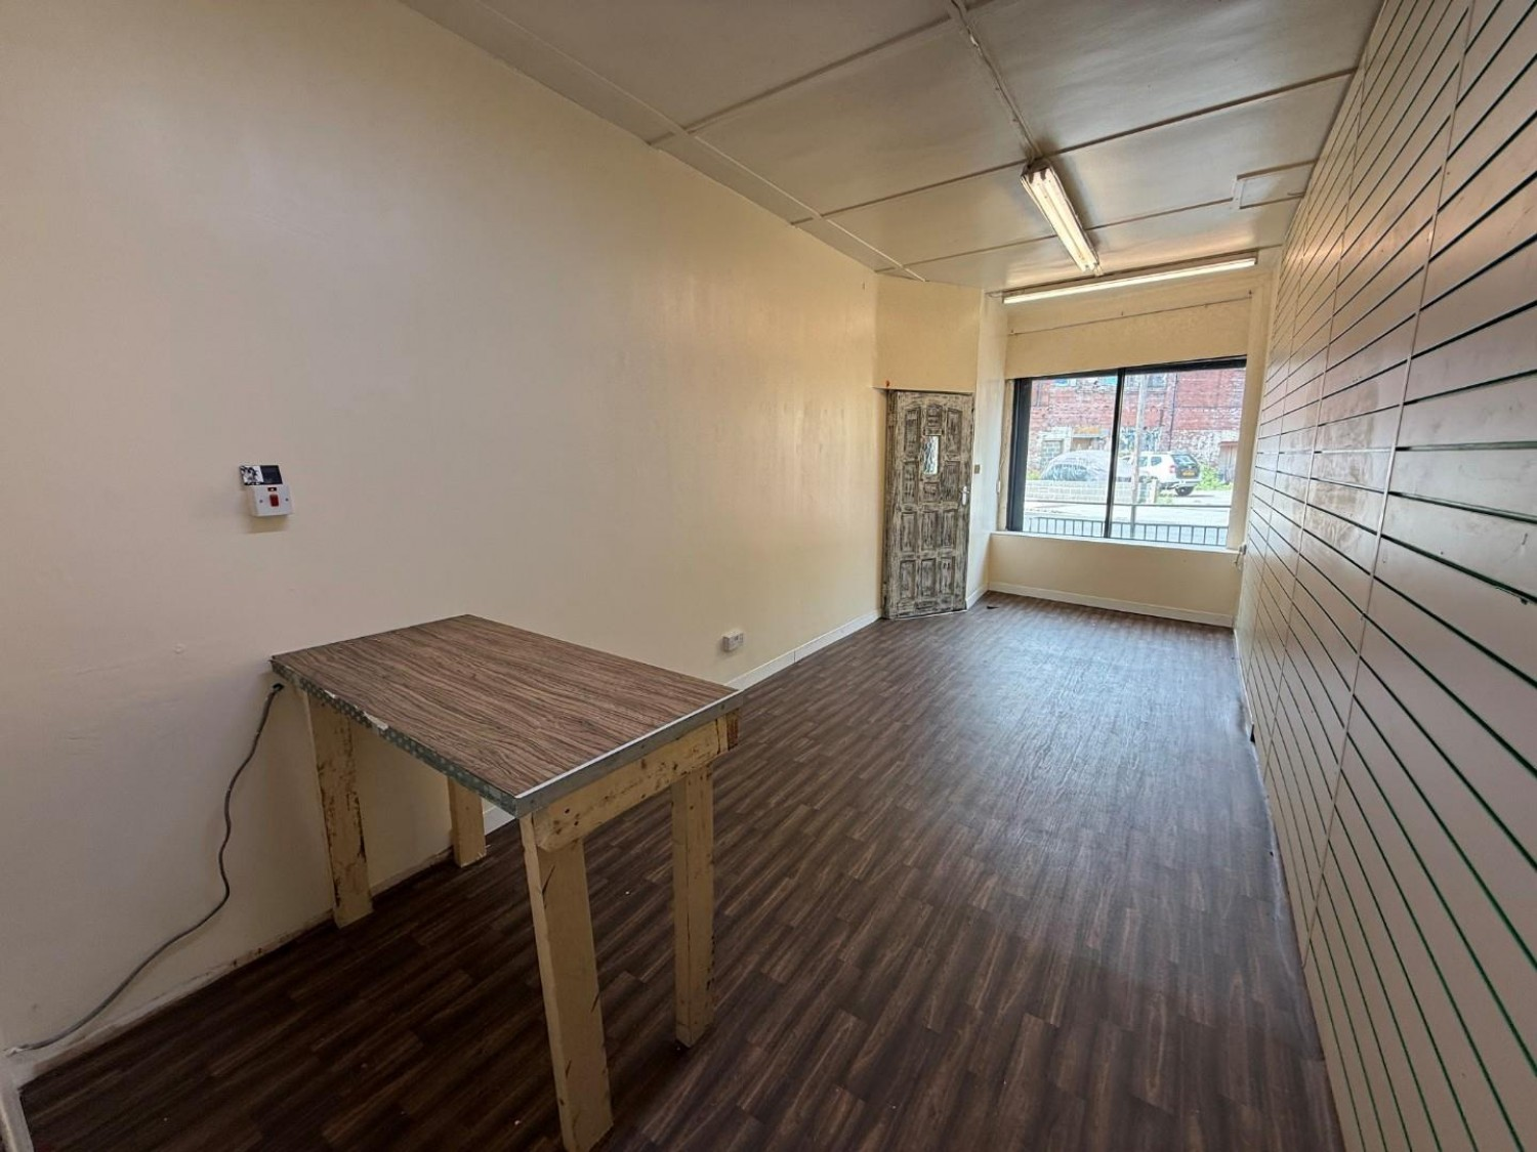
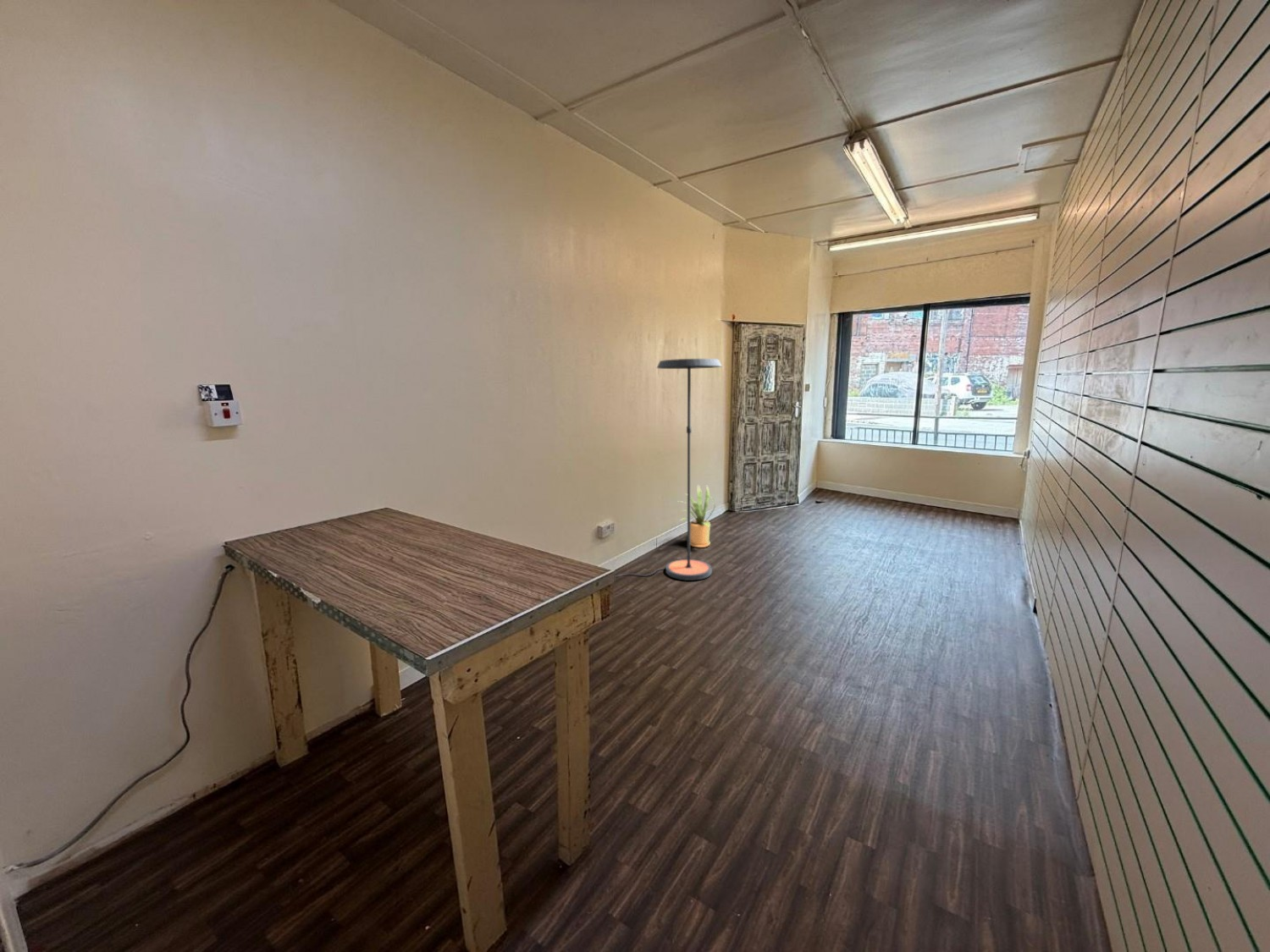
+ house plant [678,483,716,548]
+ floor lamp [616,358,723,581]
